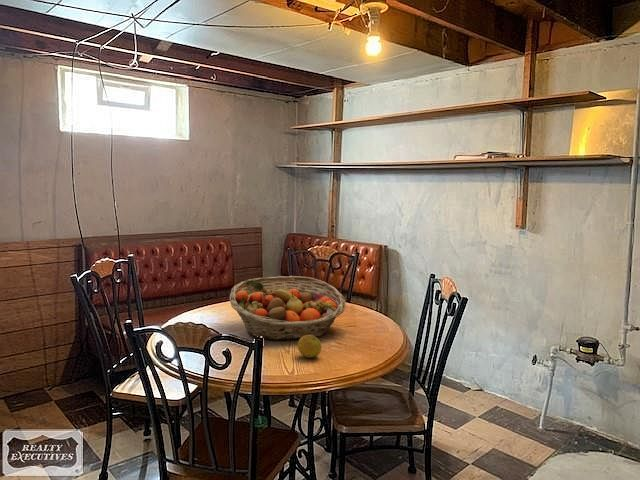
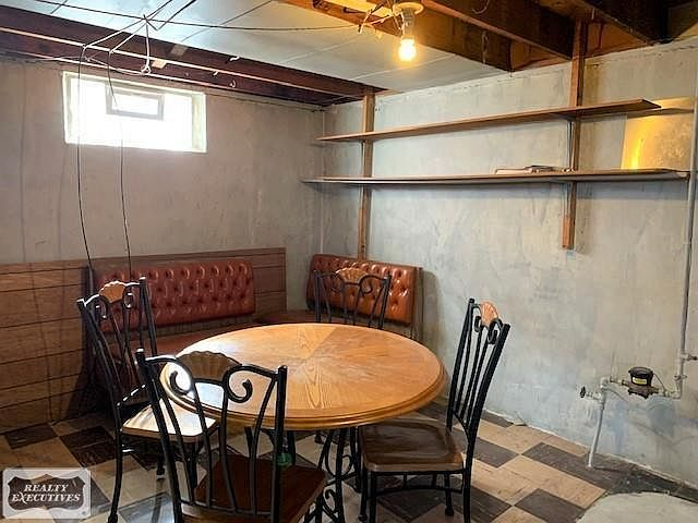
- fruit basket [229,275,346,341]
- fruit [297,335,323,359]
